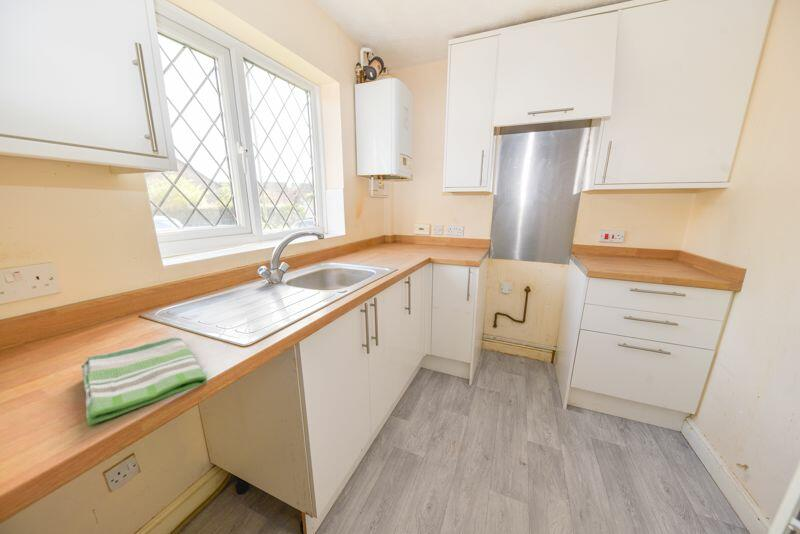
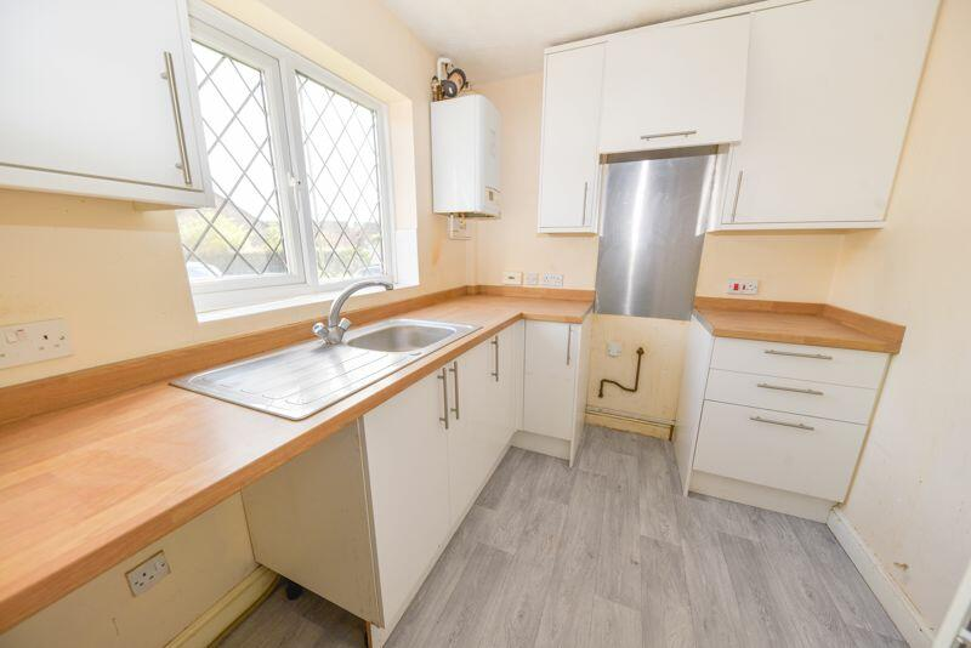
- dish towel [80,337,208,427]
